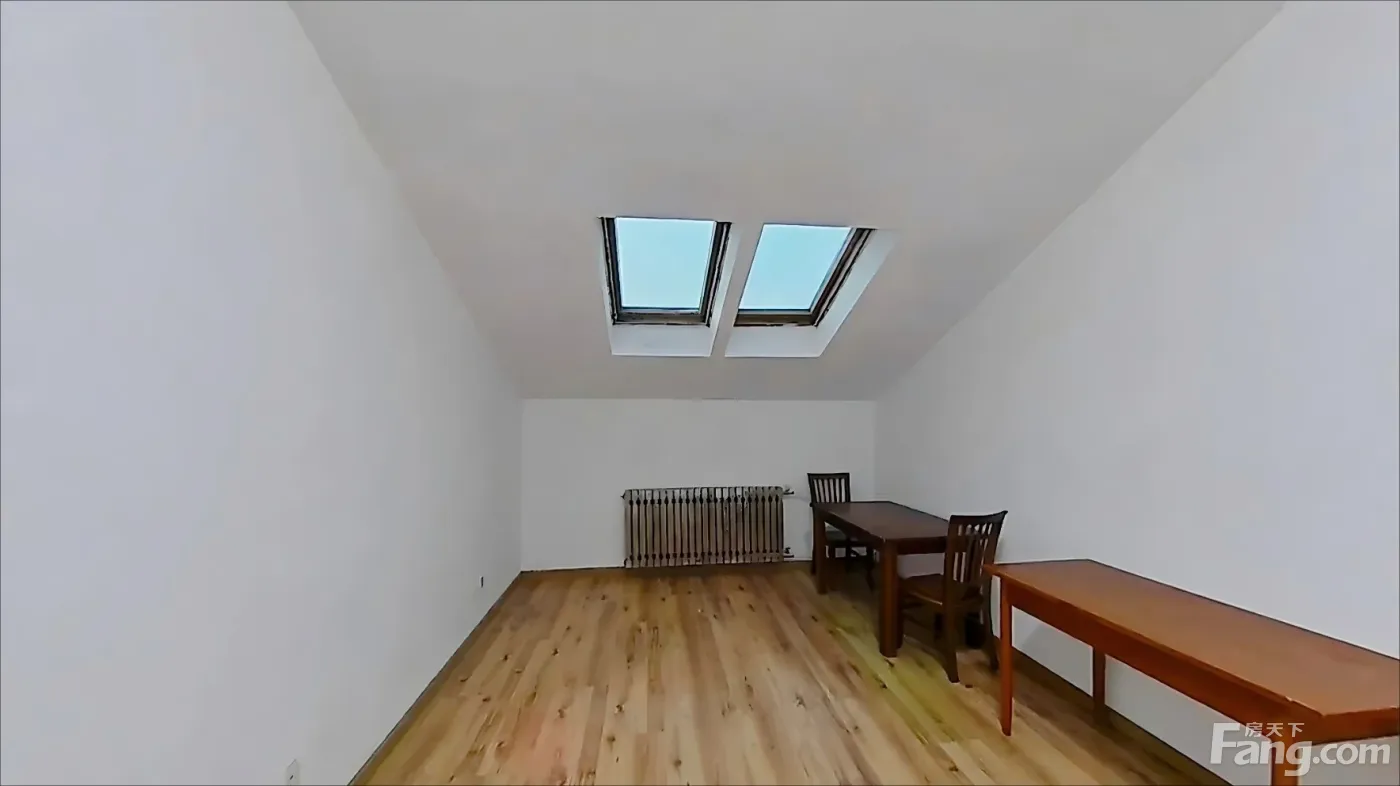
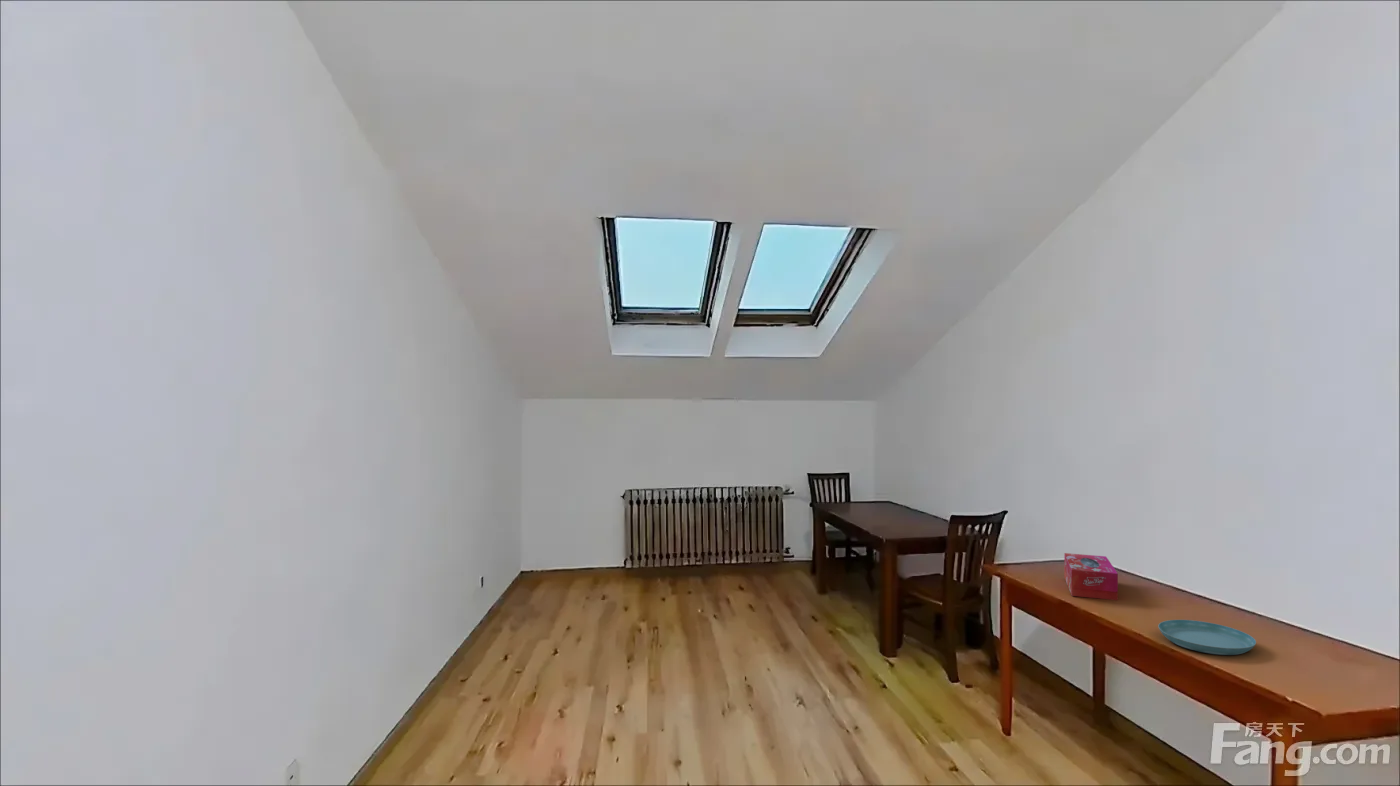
+ saucer [1157,619,1257,656]
+ tissue box [1063,552,1119,601]
